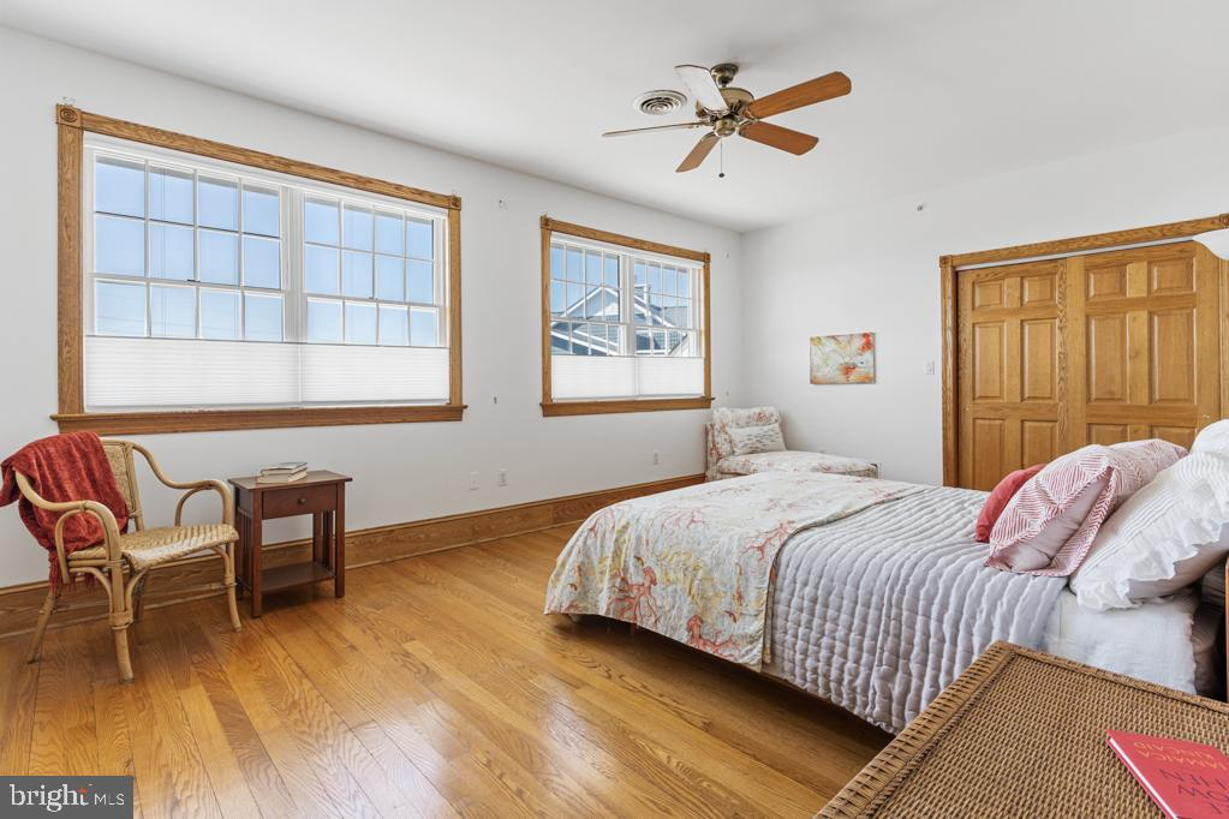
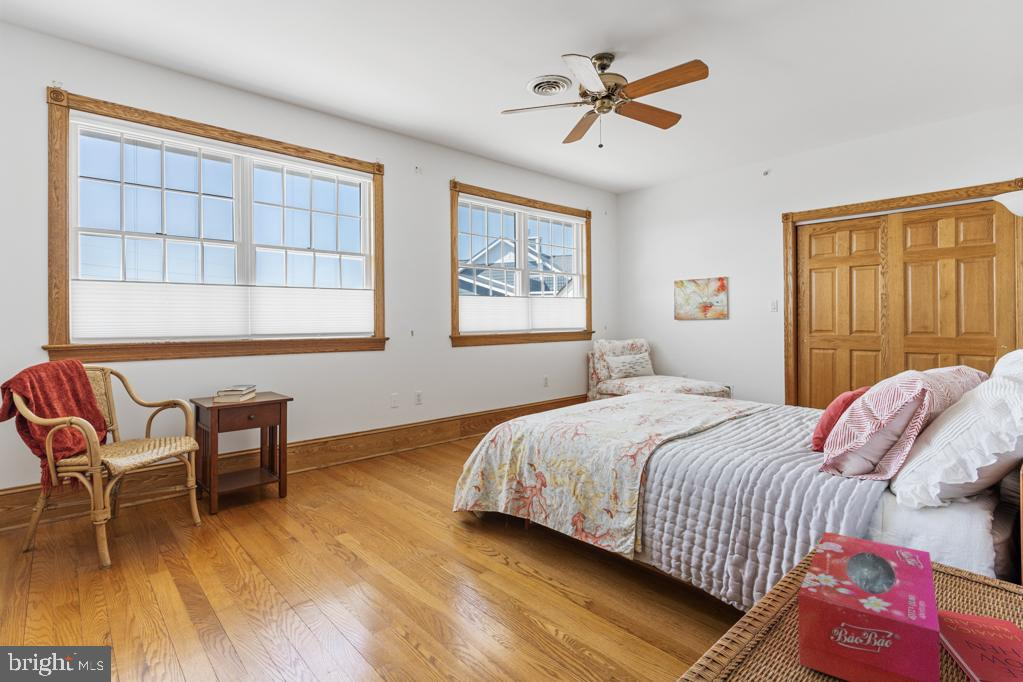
+ tissue box [797,531,941,682]
